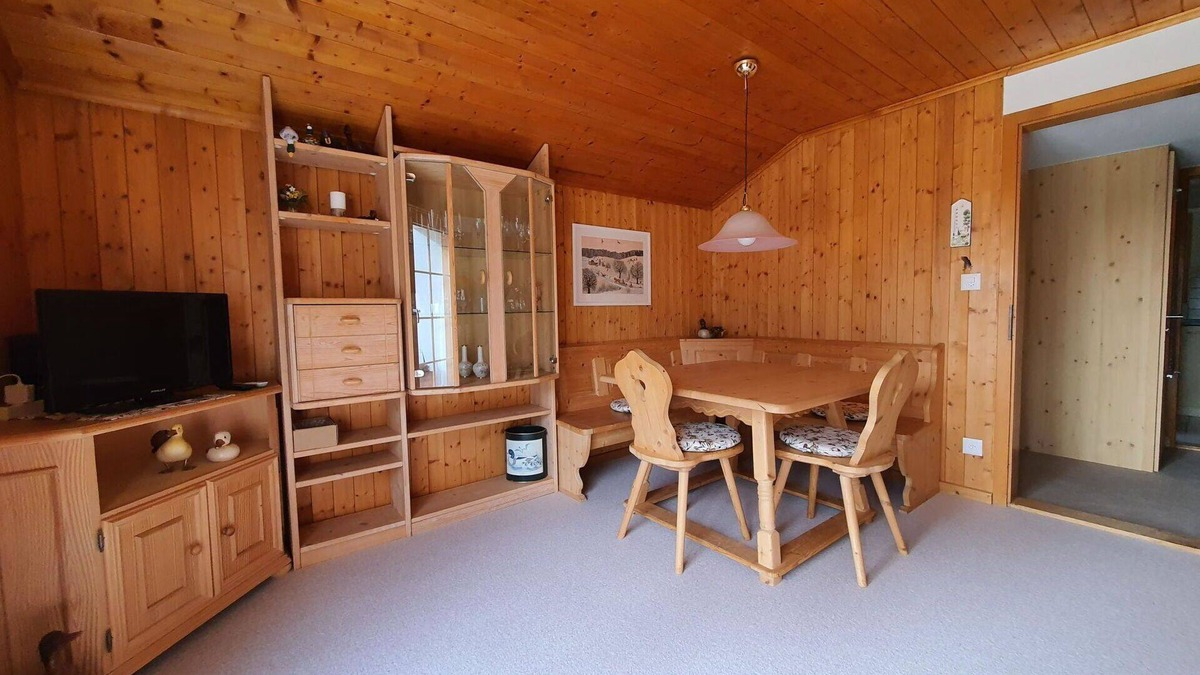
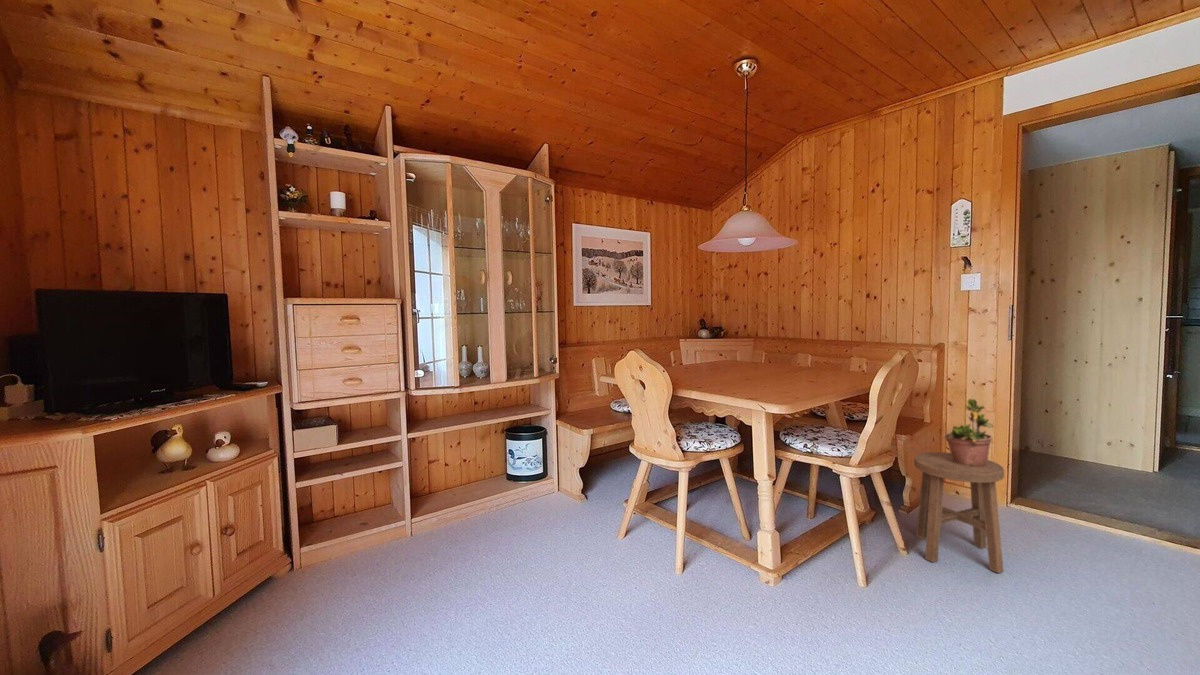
+ potted plant [943,391,994,467]
+ stool [913,451,1005,574]
